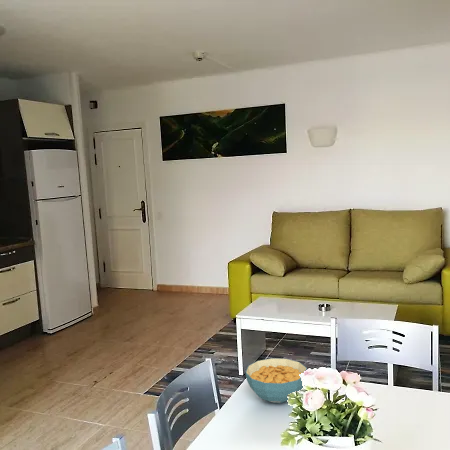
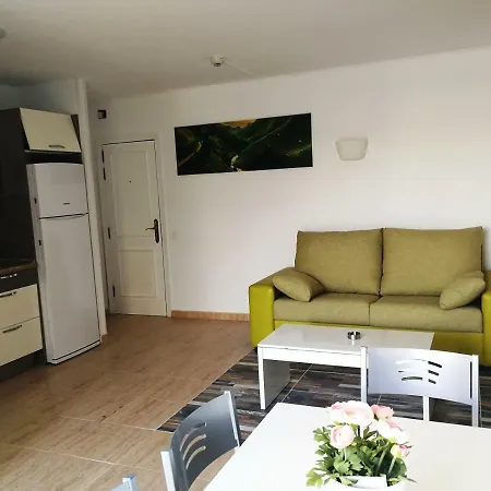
- cereal bowl [245,357,308,404]
